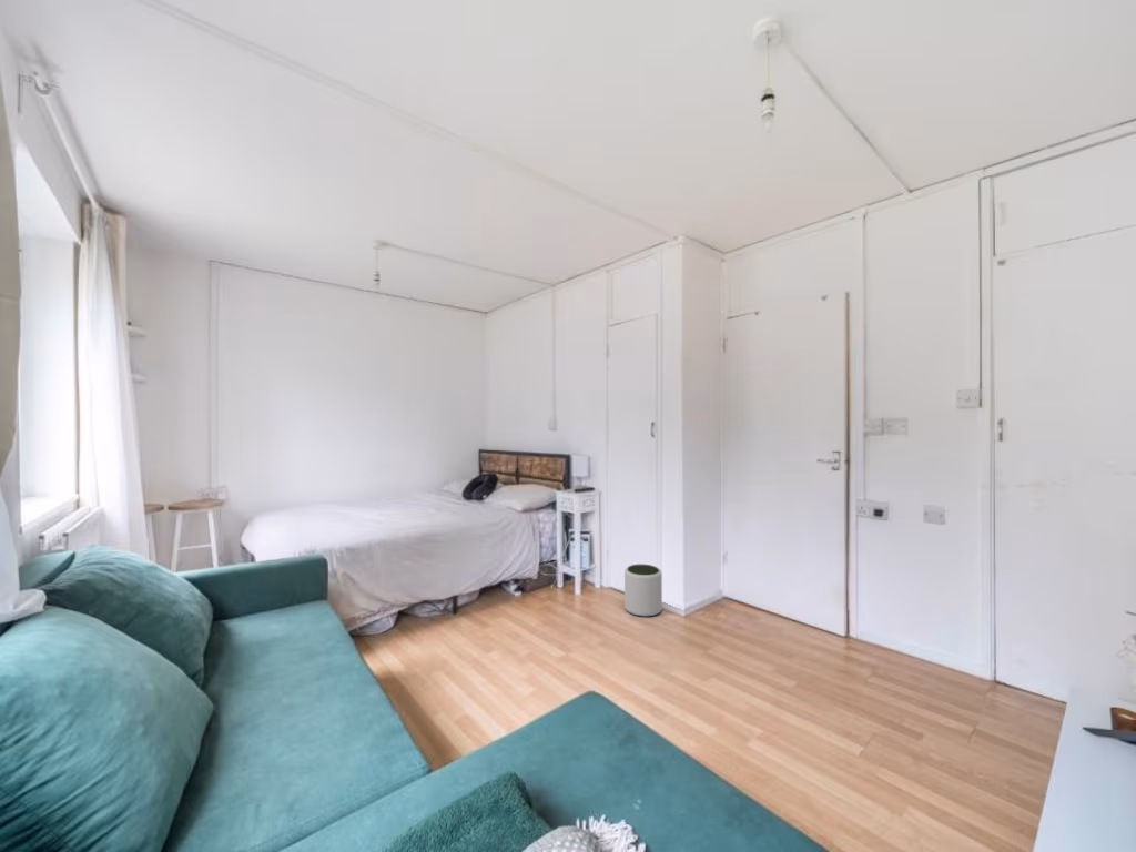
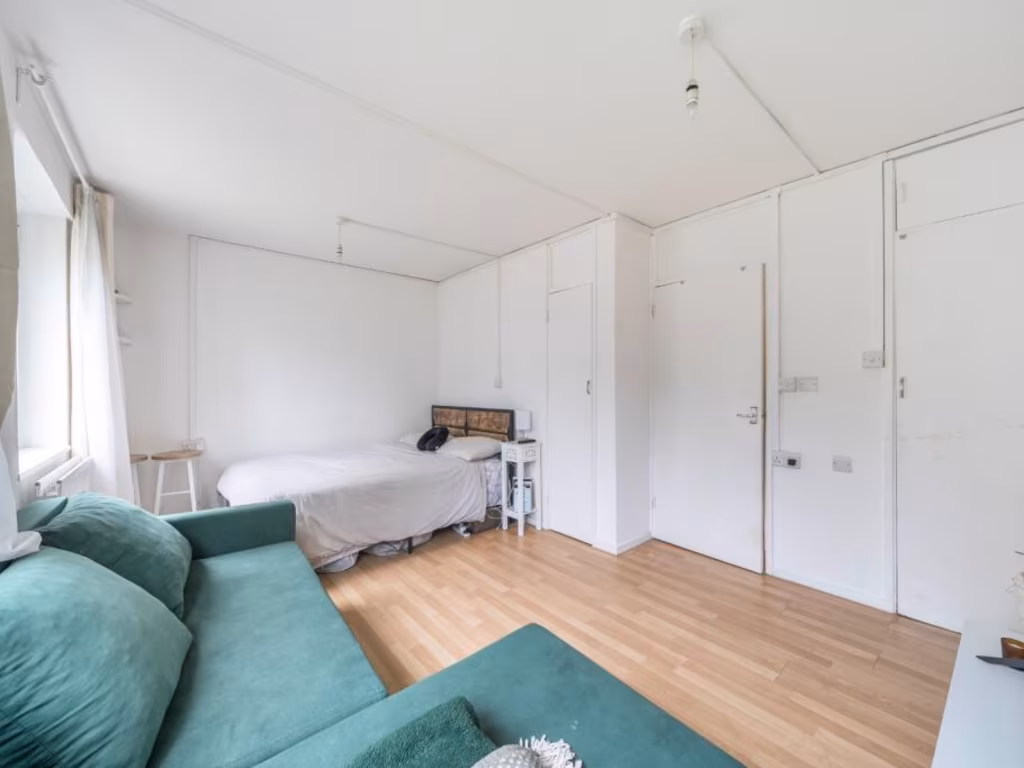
- plant pot [623,564,663,618]
